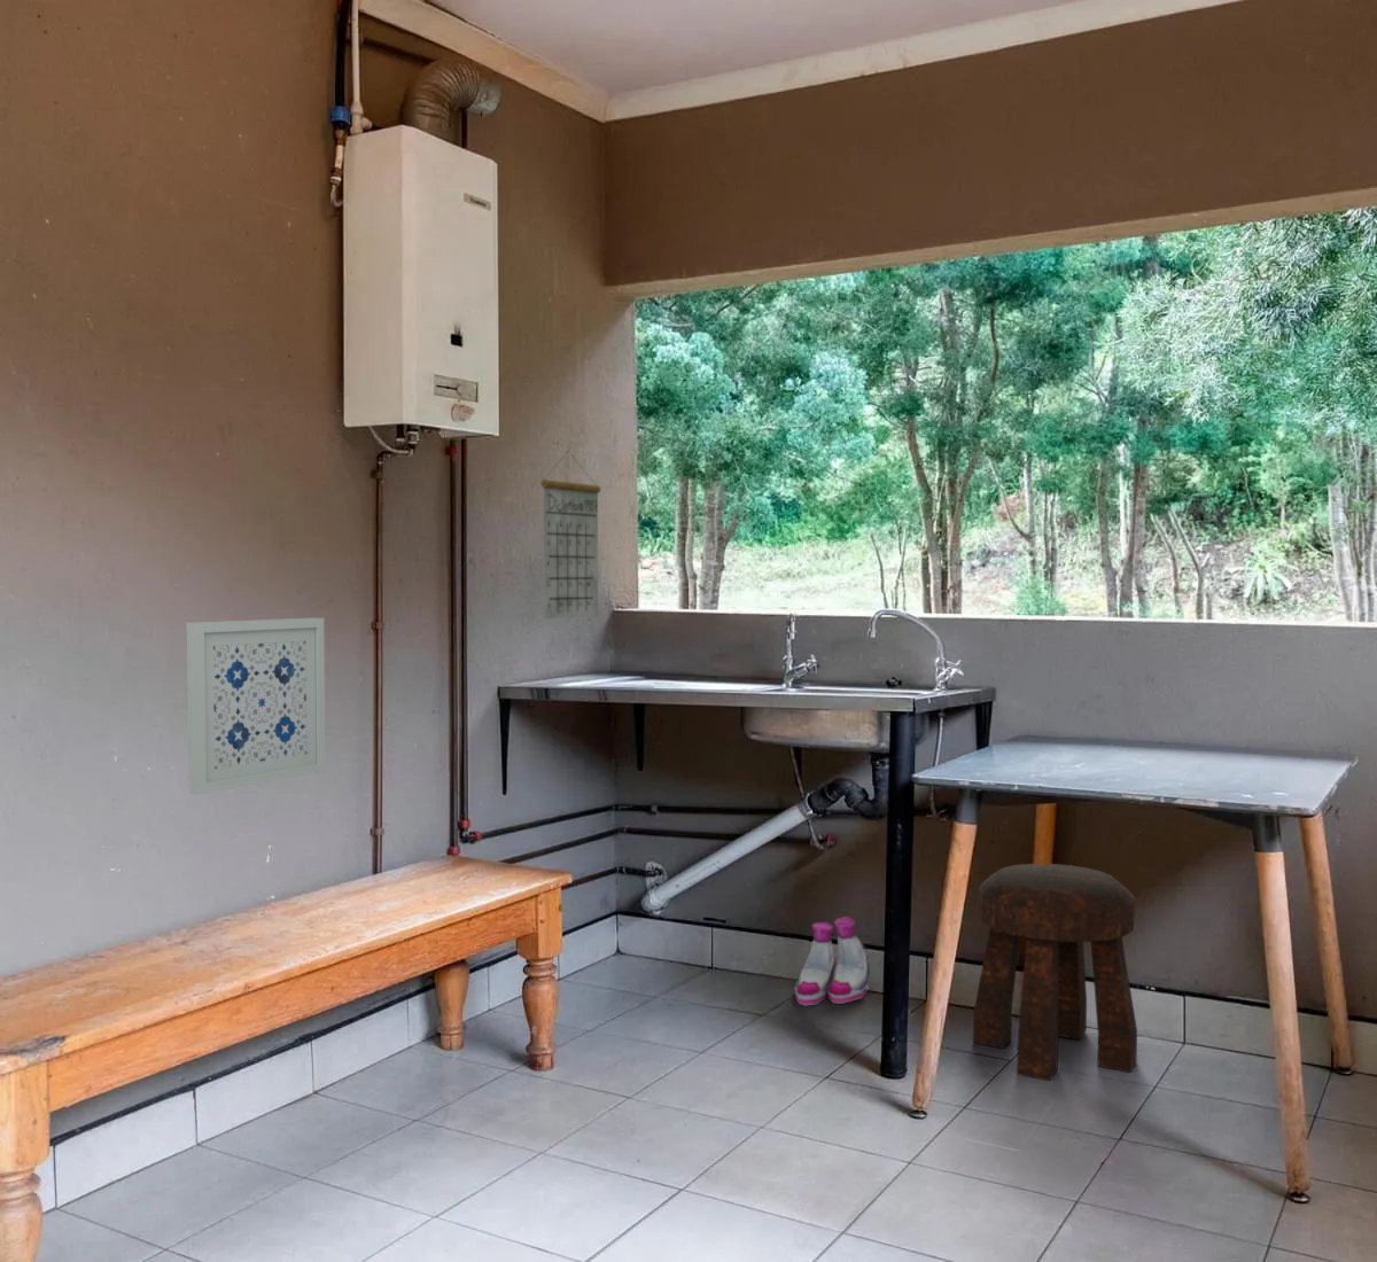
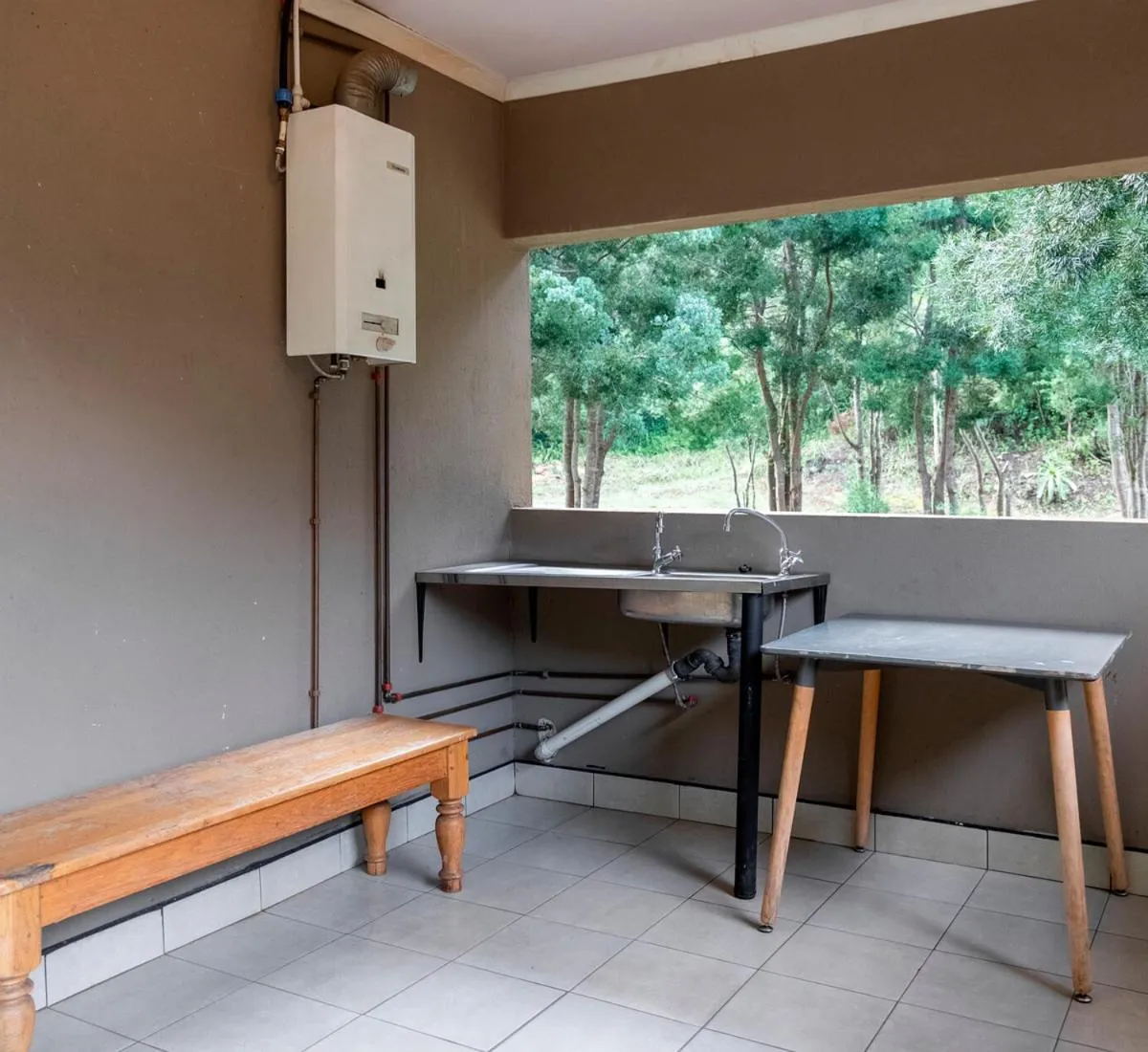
- stool [972,863,1138,1082]
- calendar [541,450,602,620]
- boots [794,915,871,1008]
- wall art [186,617,327,797]
